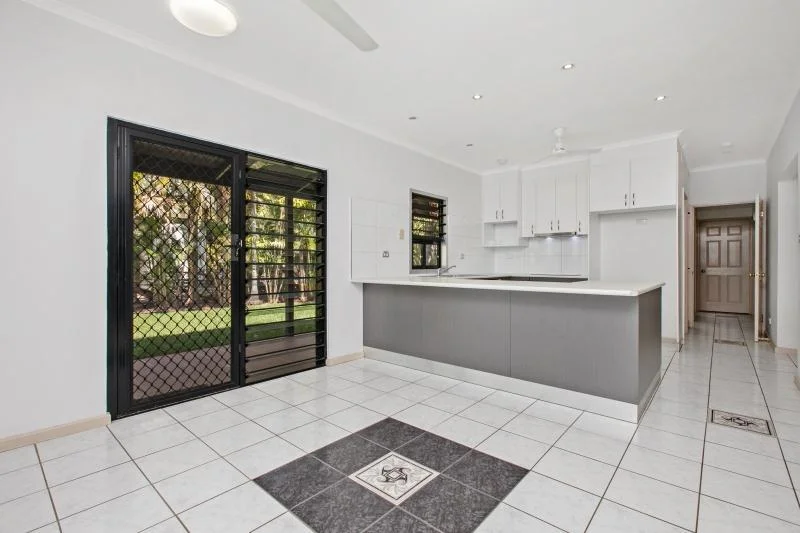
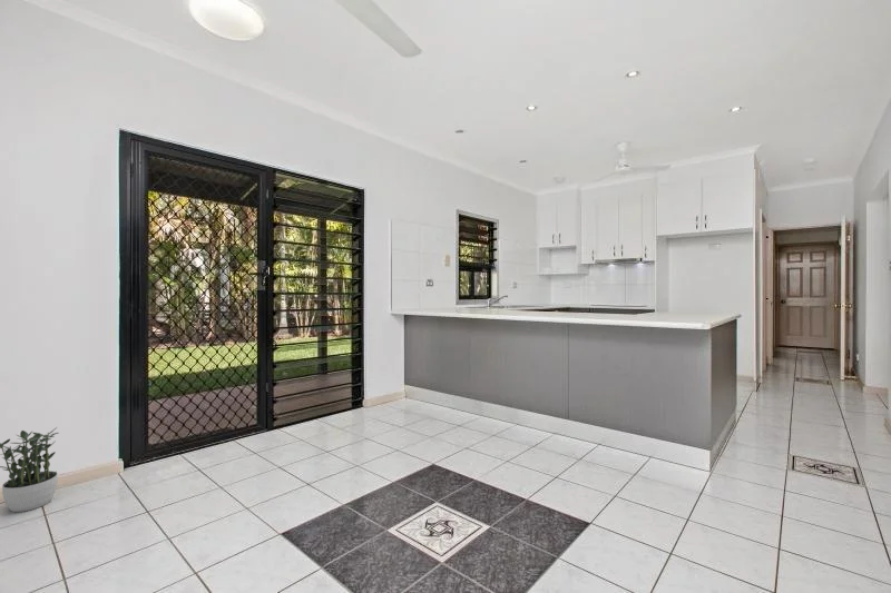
+ potted plant [0,426,60,513]
